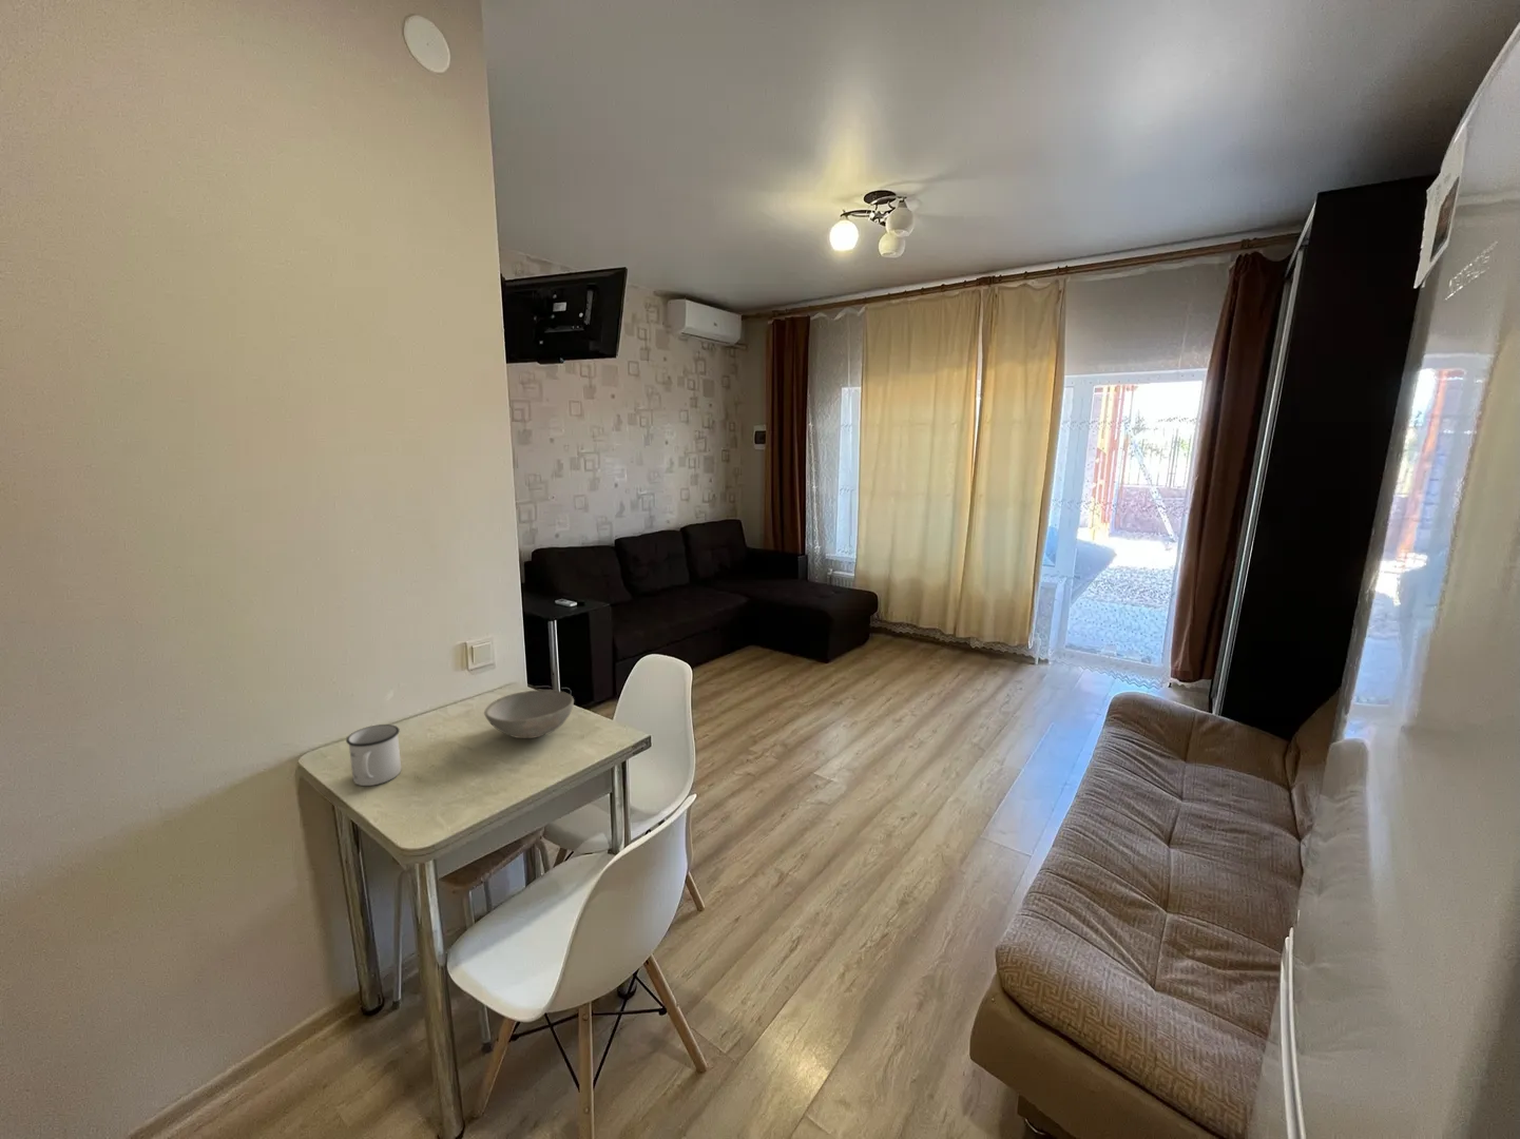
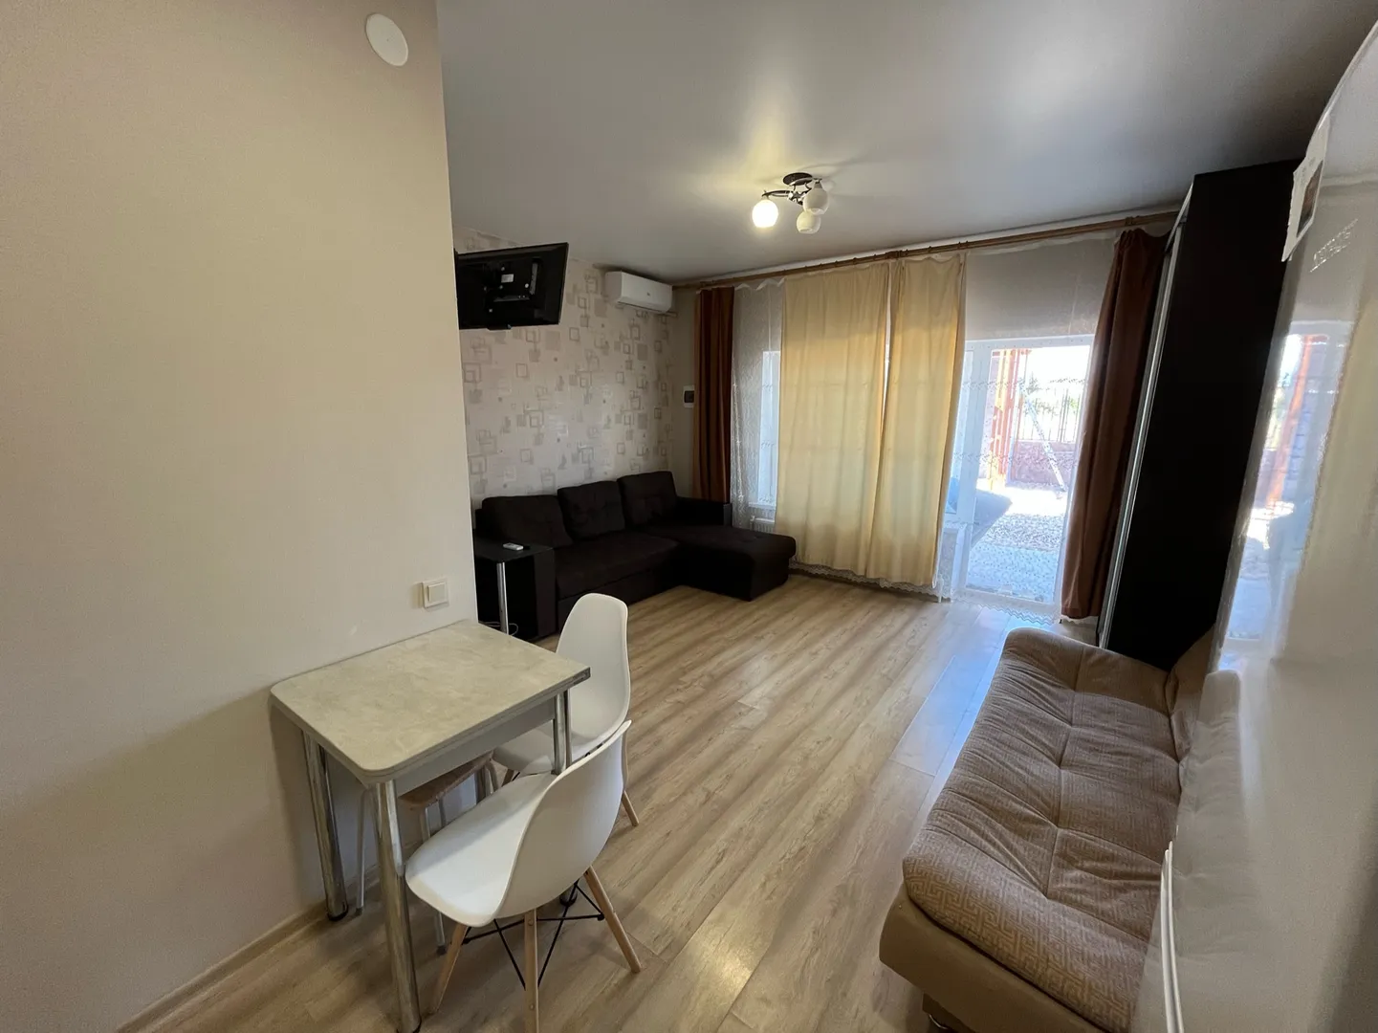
- bowl [484,689,574,739]
- mug [345,724,402,787]
